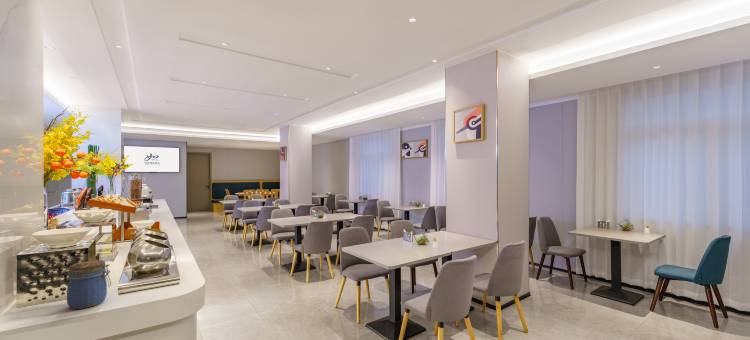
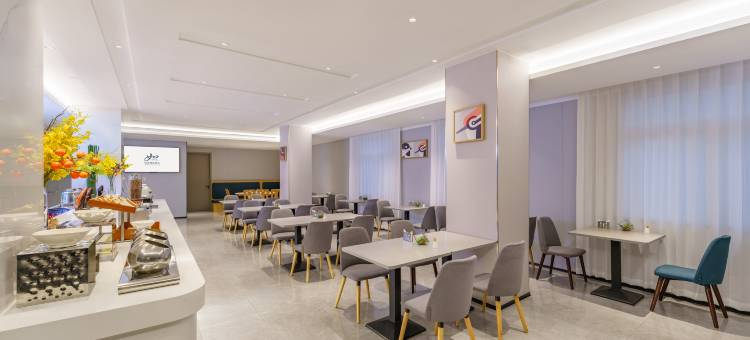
- jar [66,259,112,310]
